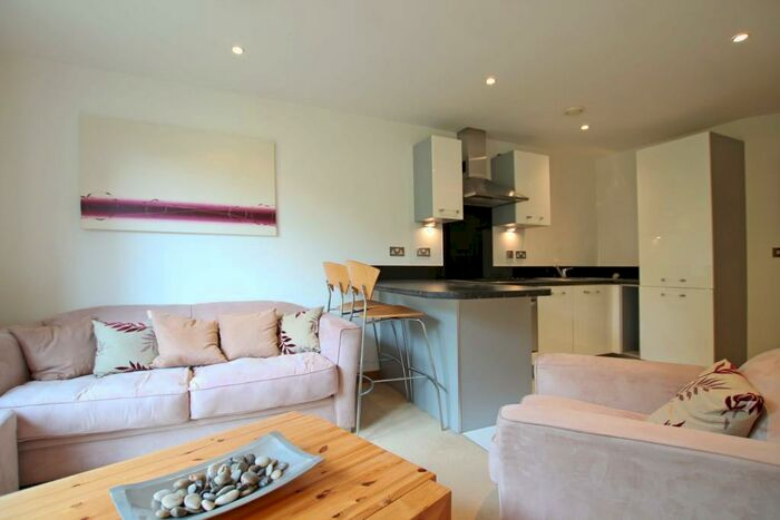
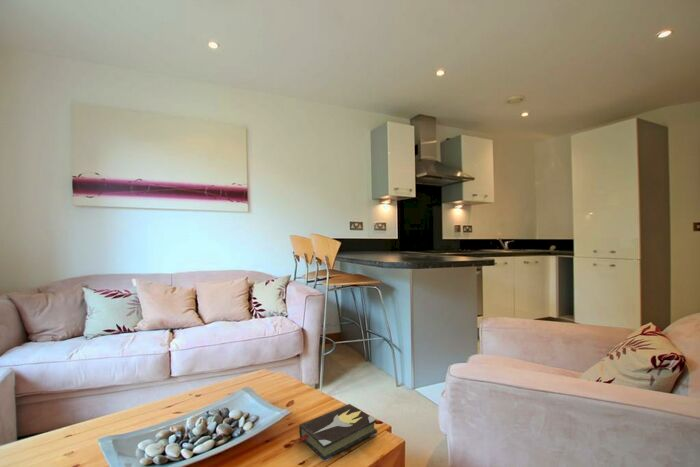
+ hardback book [297,403,378,463]
